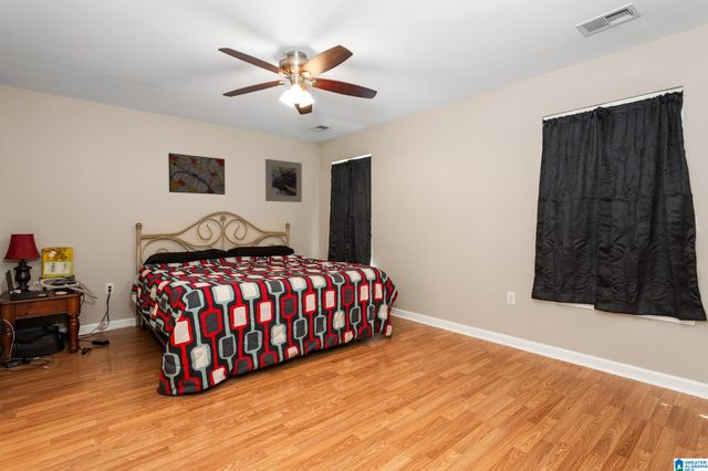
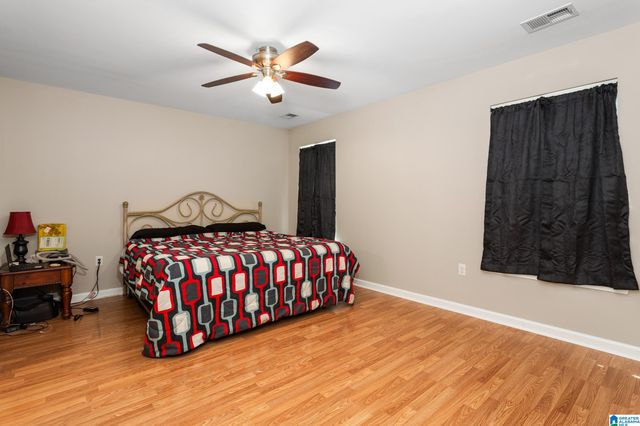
- wall art [167,151,226,196]
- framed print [264,158,303,203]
